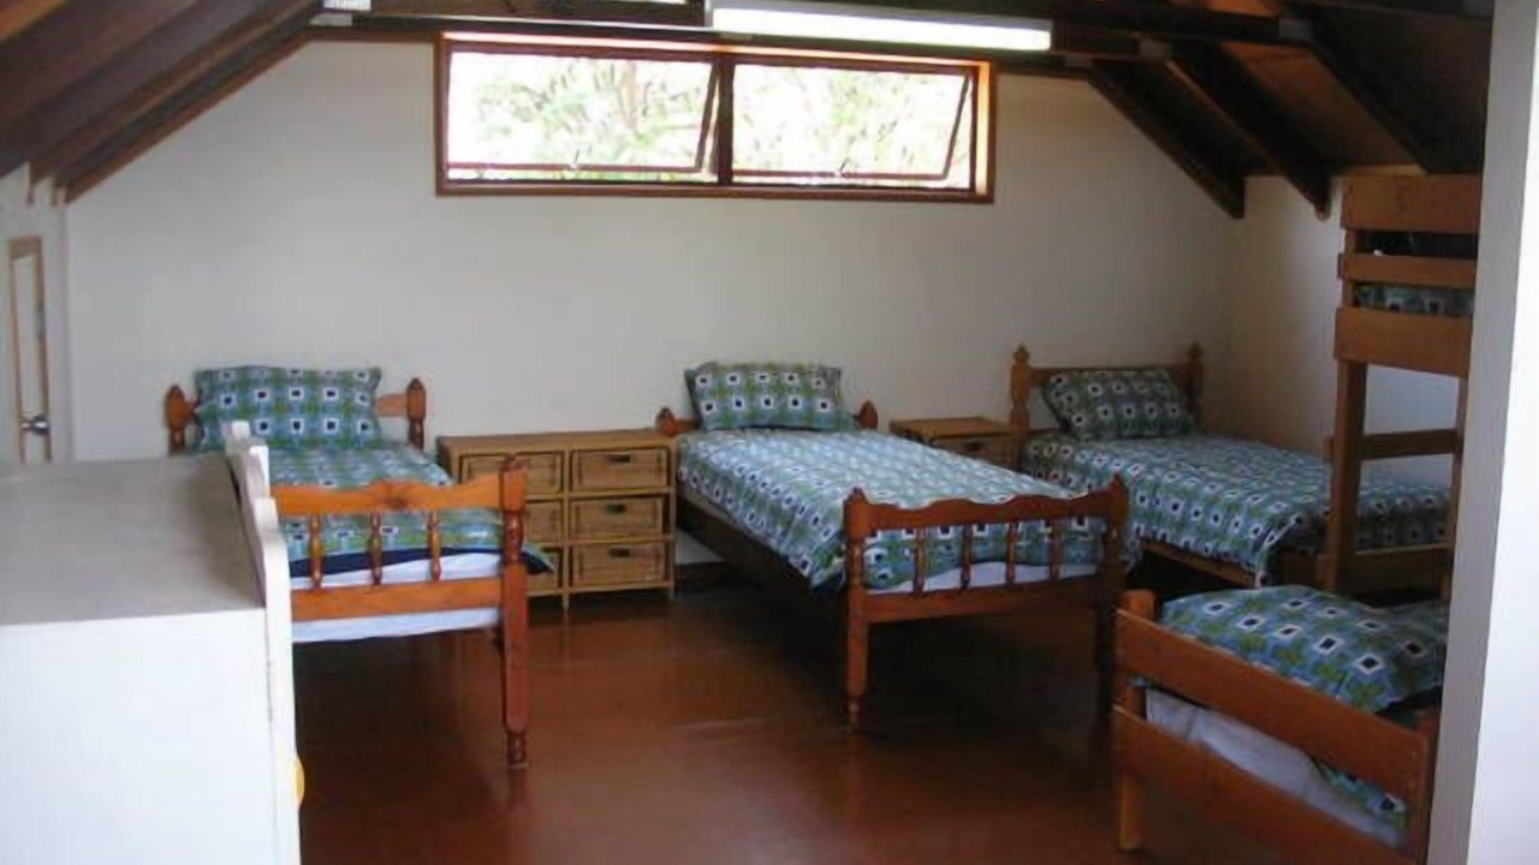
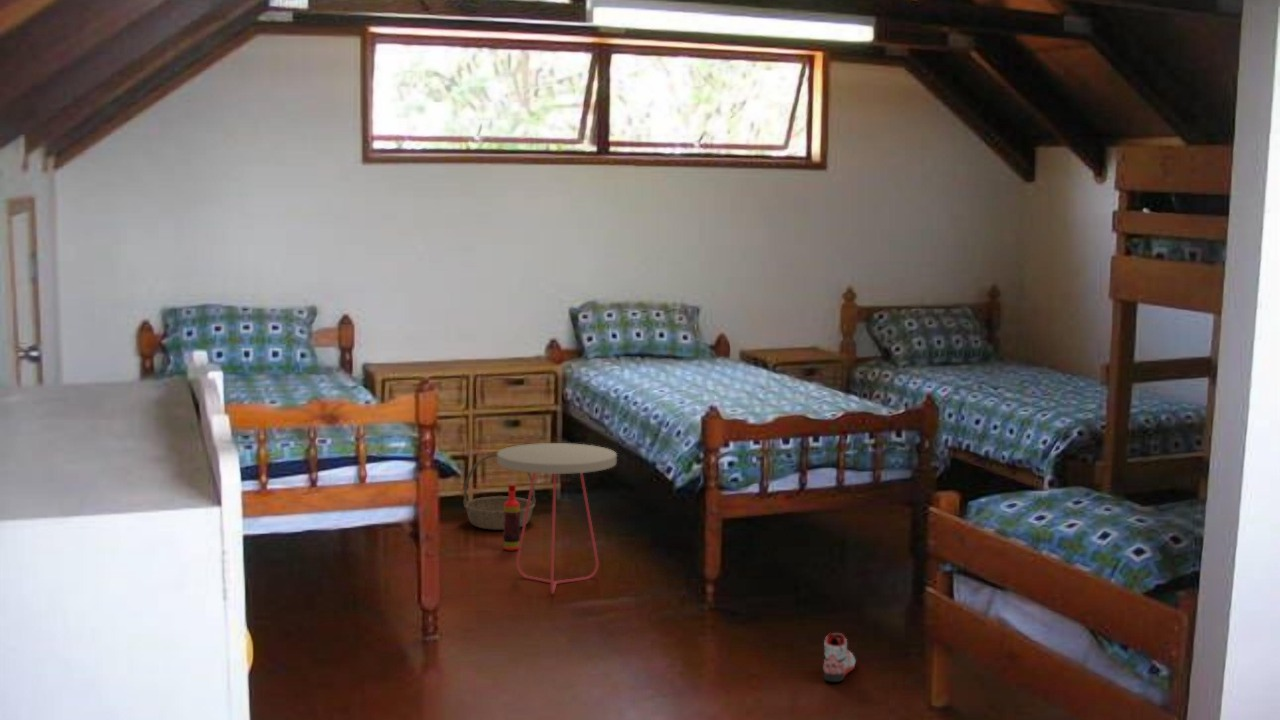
+ basket [462,452,537,531]
+ bottle [503,482,521,552]
+ sneaker [822,632,857,683]
+ side table [496,442,618,595]
